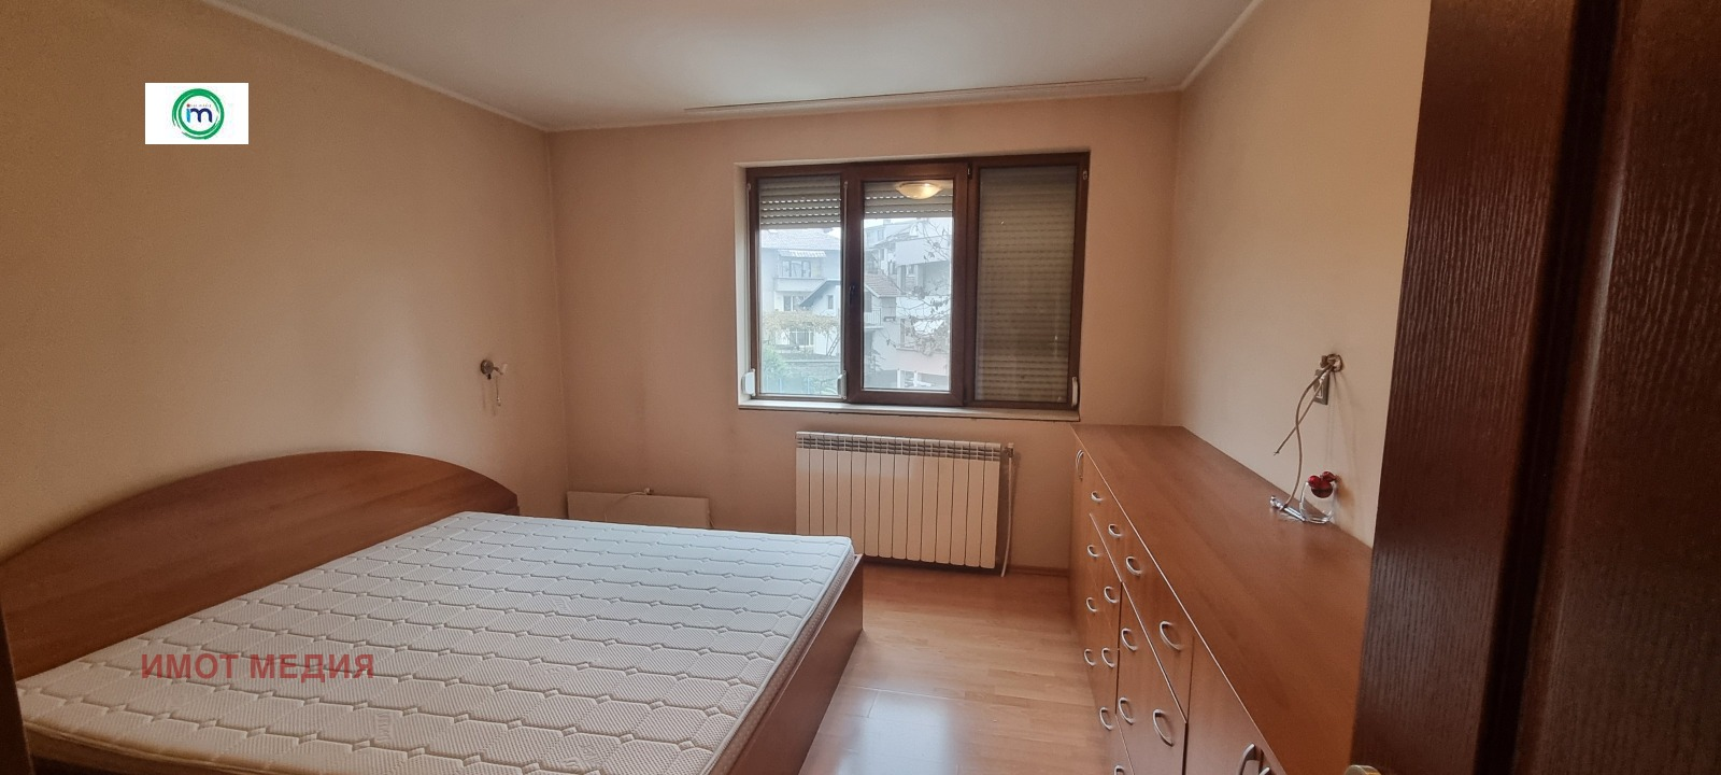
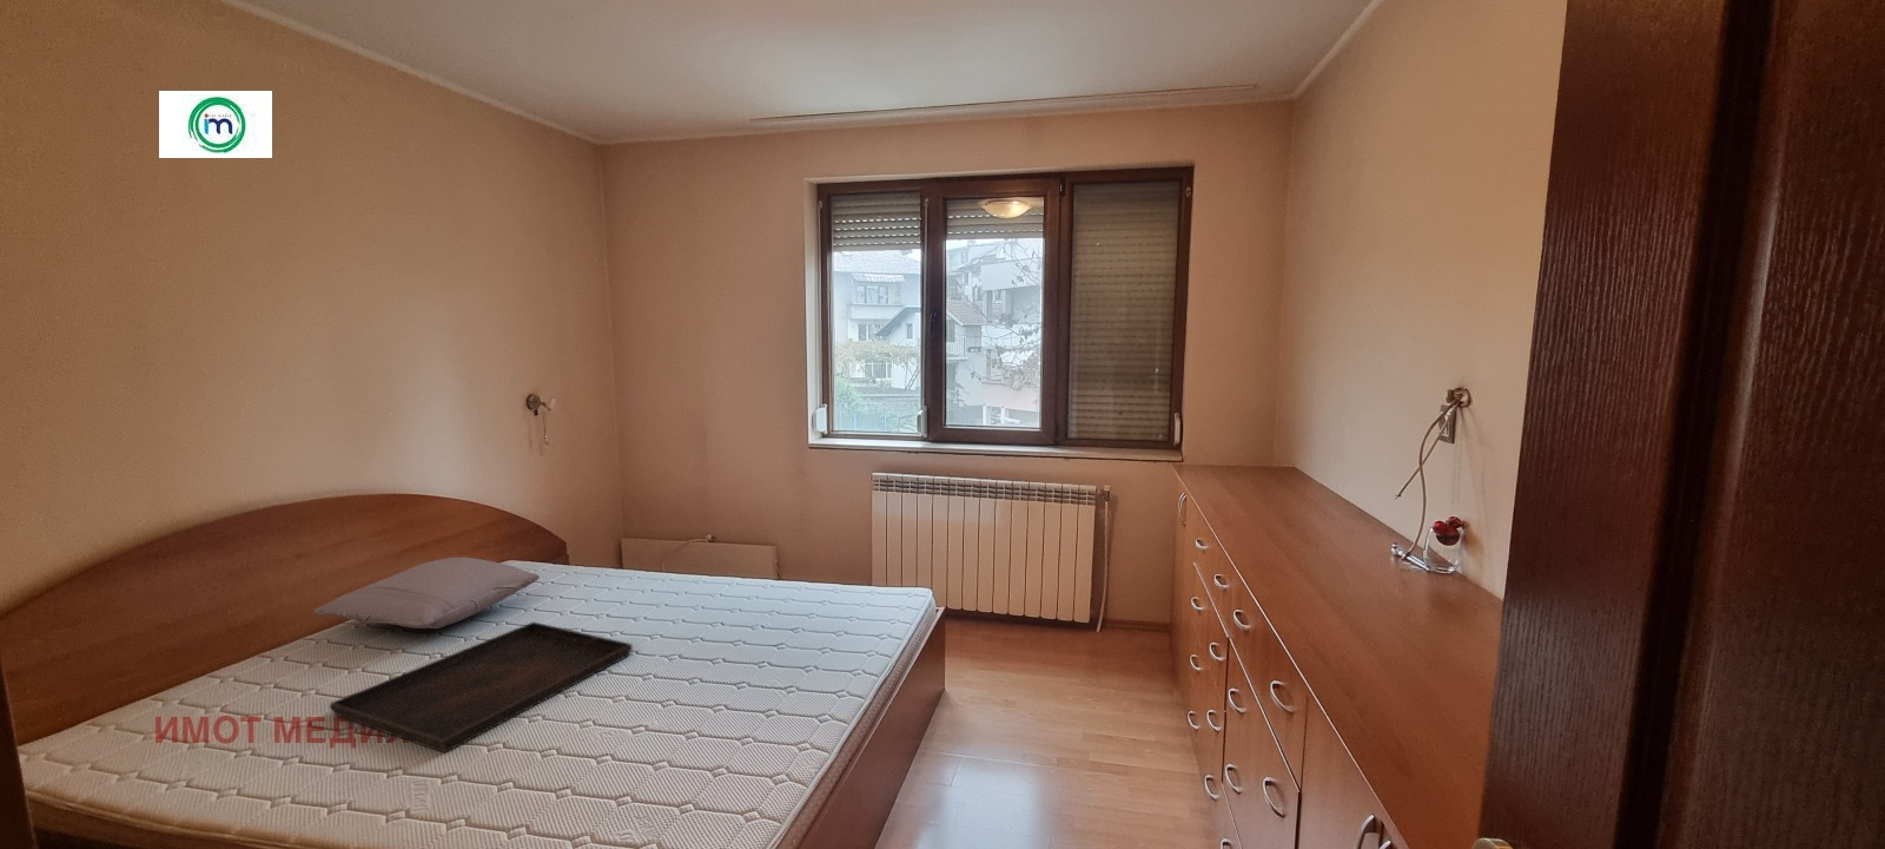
+ serving tray [328,622,634,754]
+ pillow [314,557,541,630]
